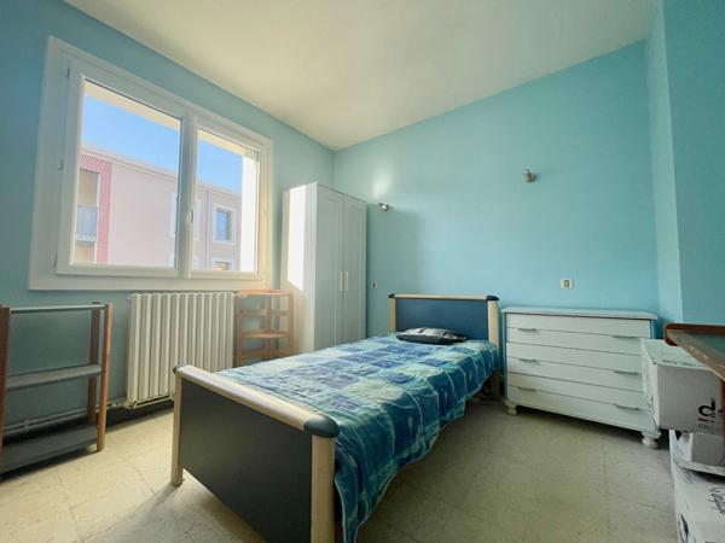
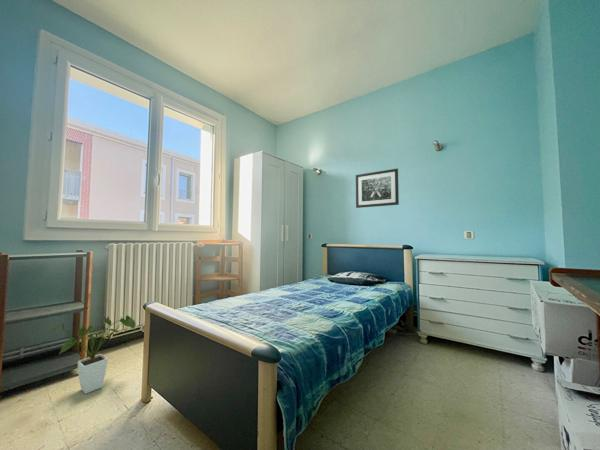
+ wall art [355,168,400,209]
+ house plant [48,314,137,395]
